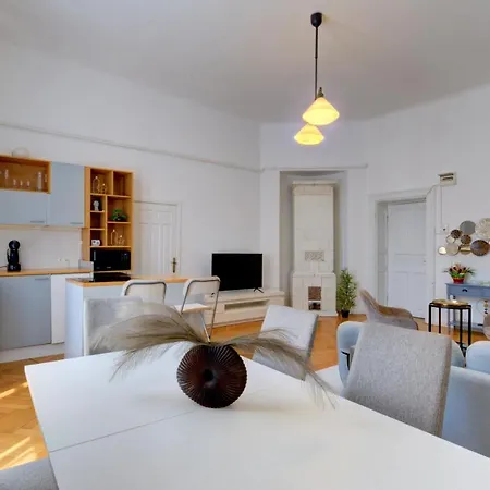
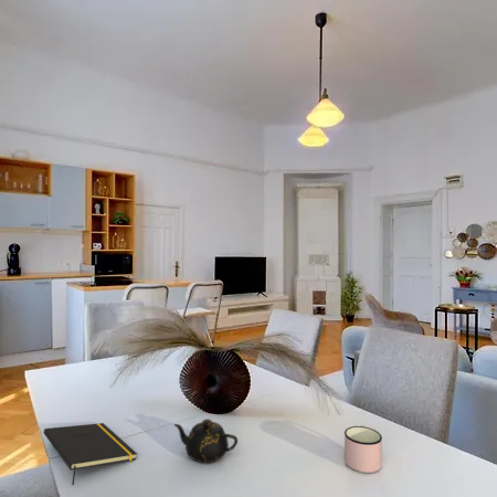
+ mug [343,424,383,474]
+ teapot [172,417,239,464]
+ notepad [43,422,138,486]
